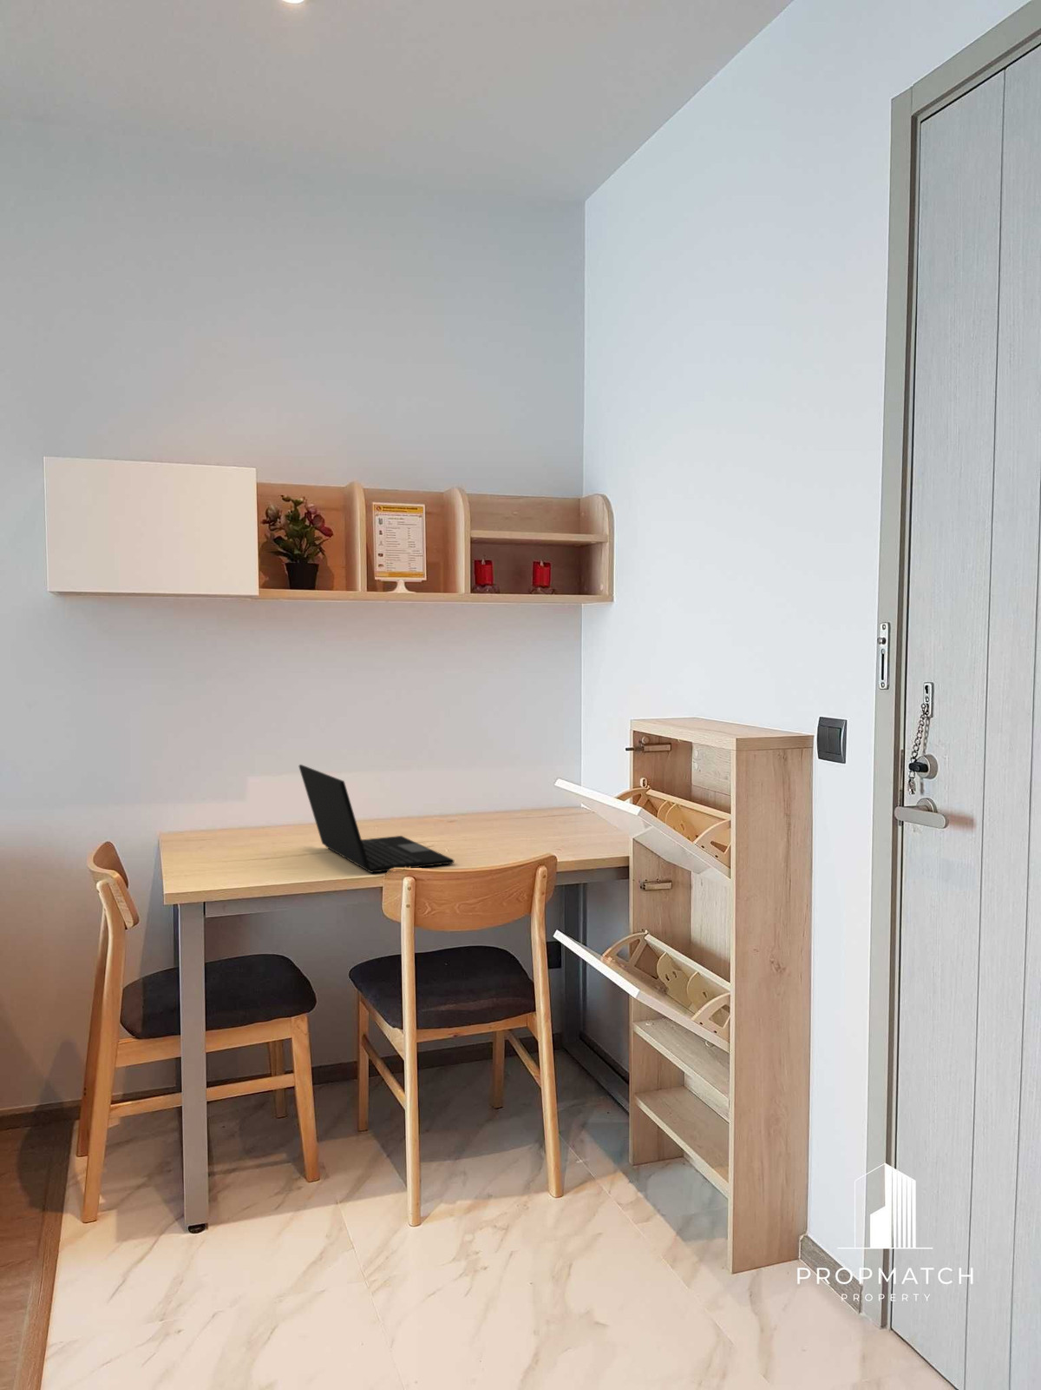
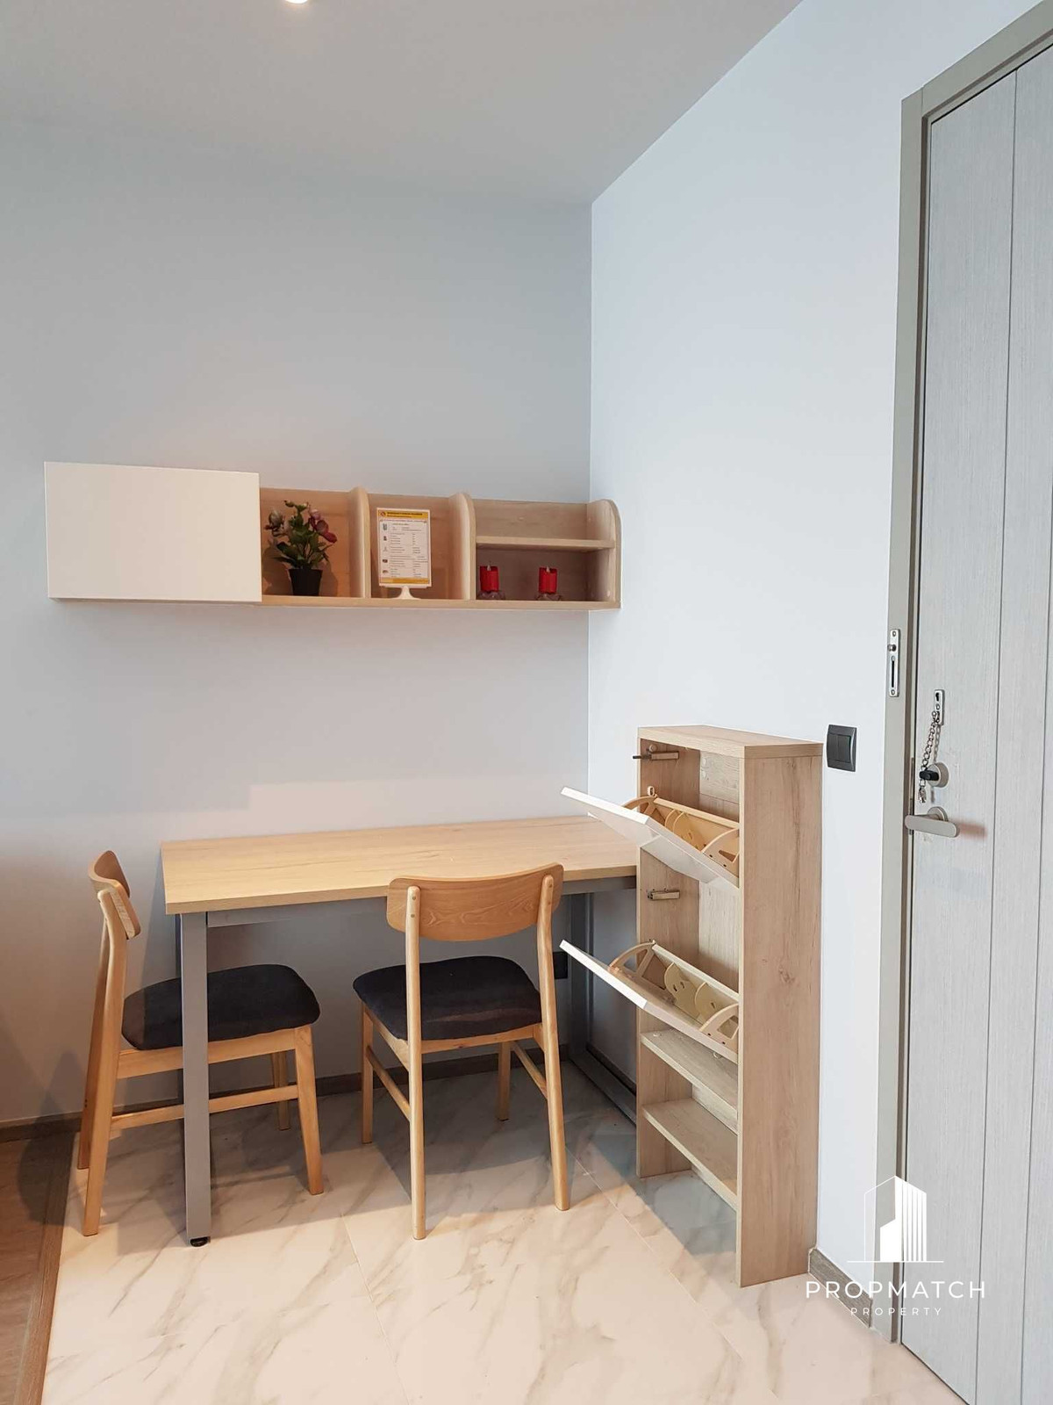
- laptop [299,764,455,874]
